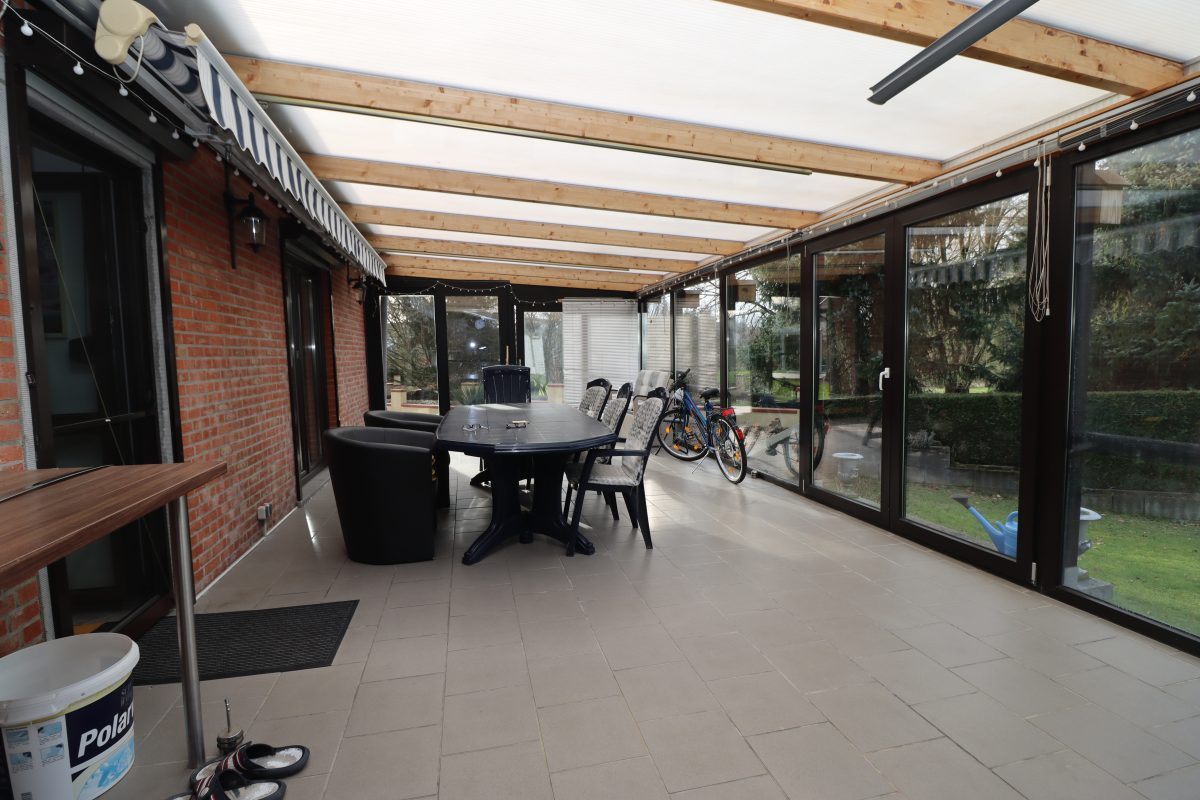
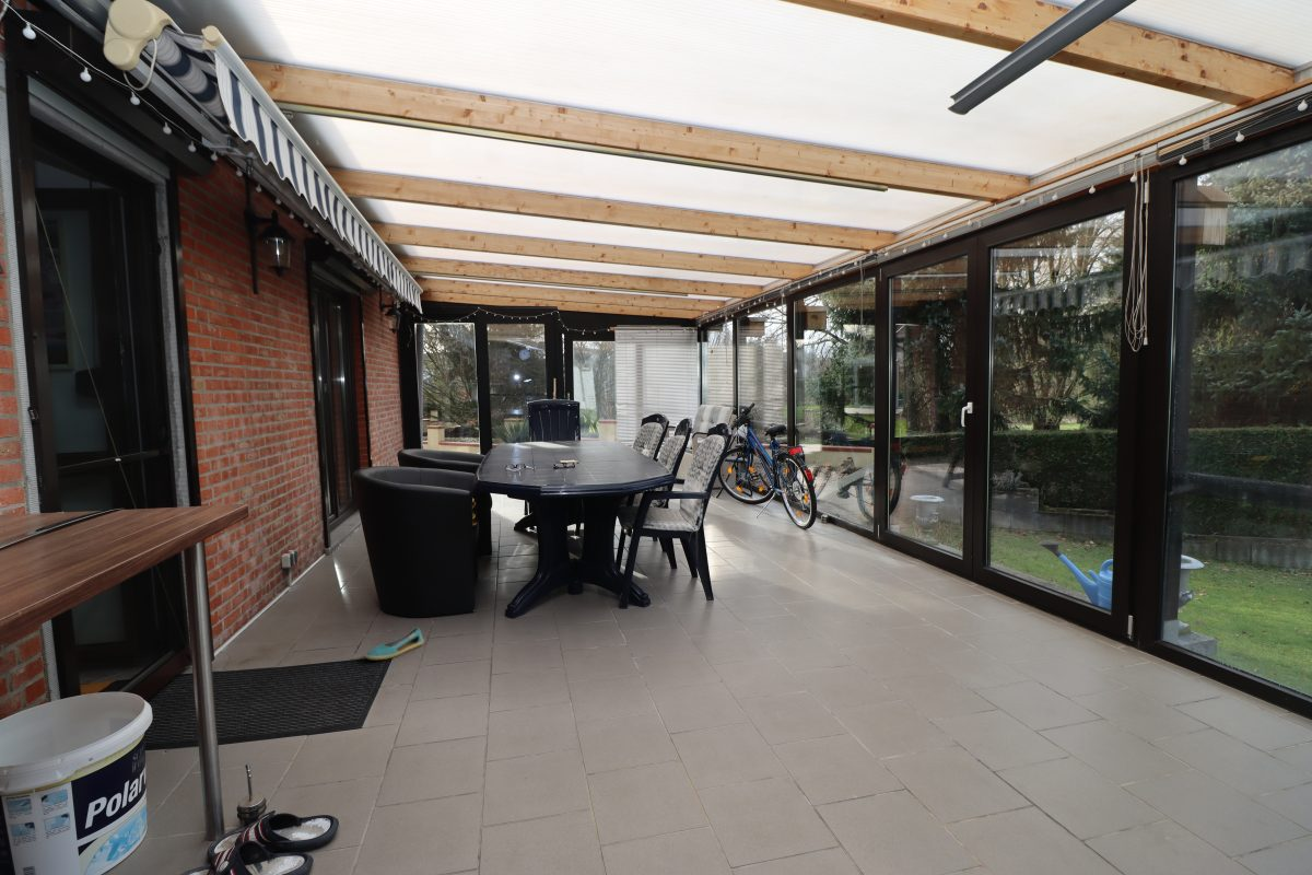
+ shoe [364,627,425,661]
